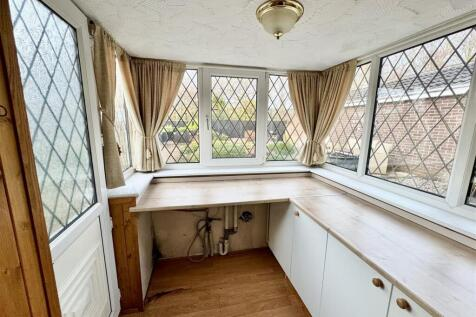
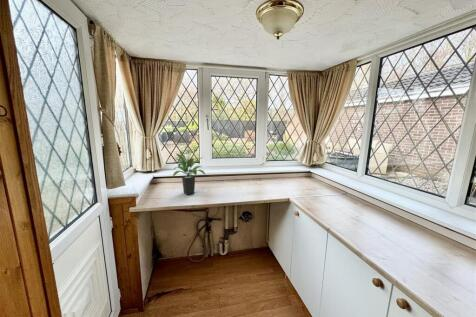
+ potted plant [172,152,206,196]
